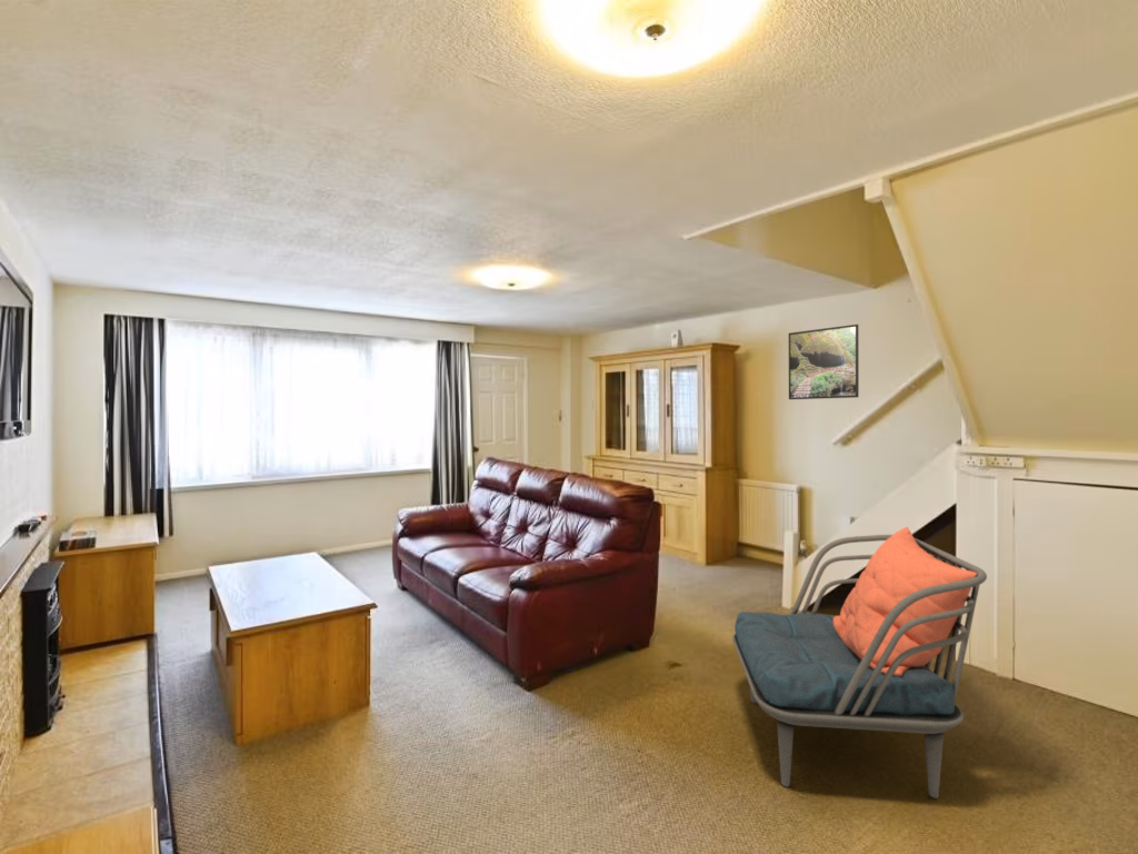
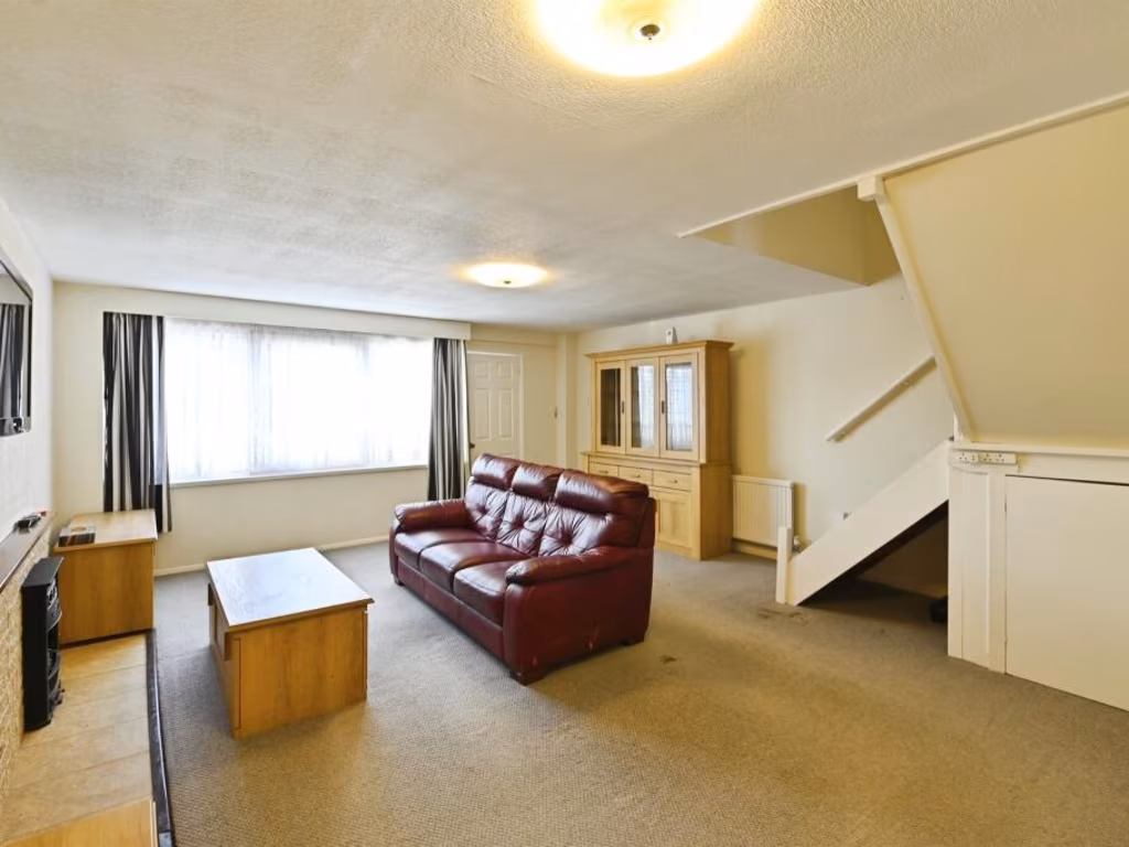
- armchair [731,526,988,800]
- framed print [788,324,860,400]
